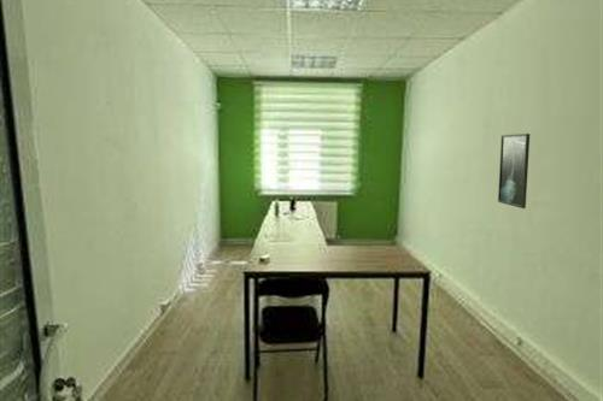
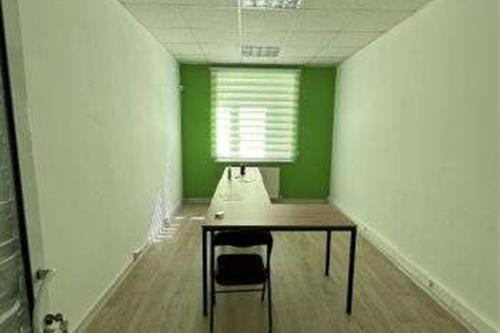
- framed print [497,132,531,210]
